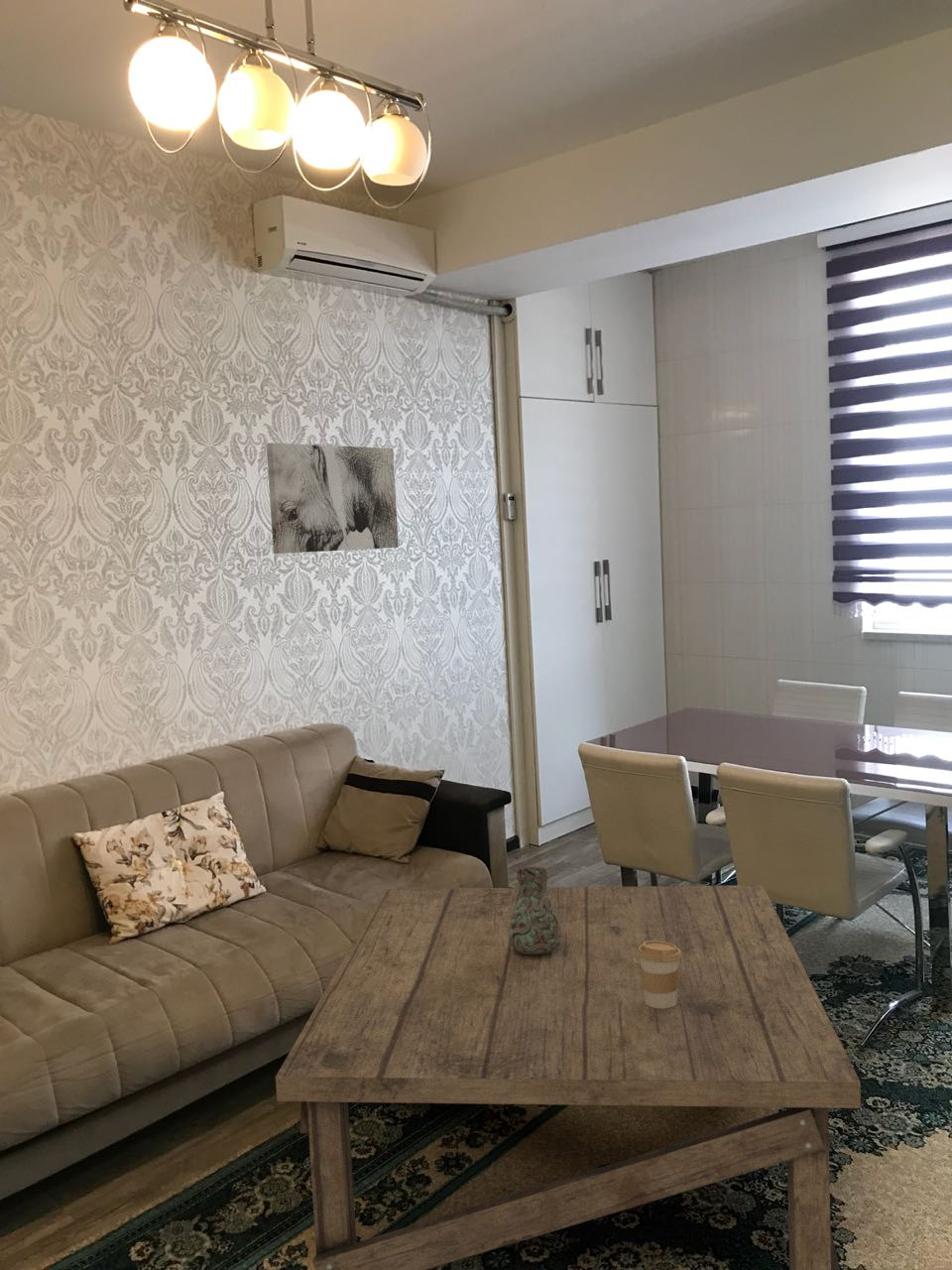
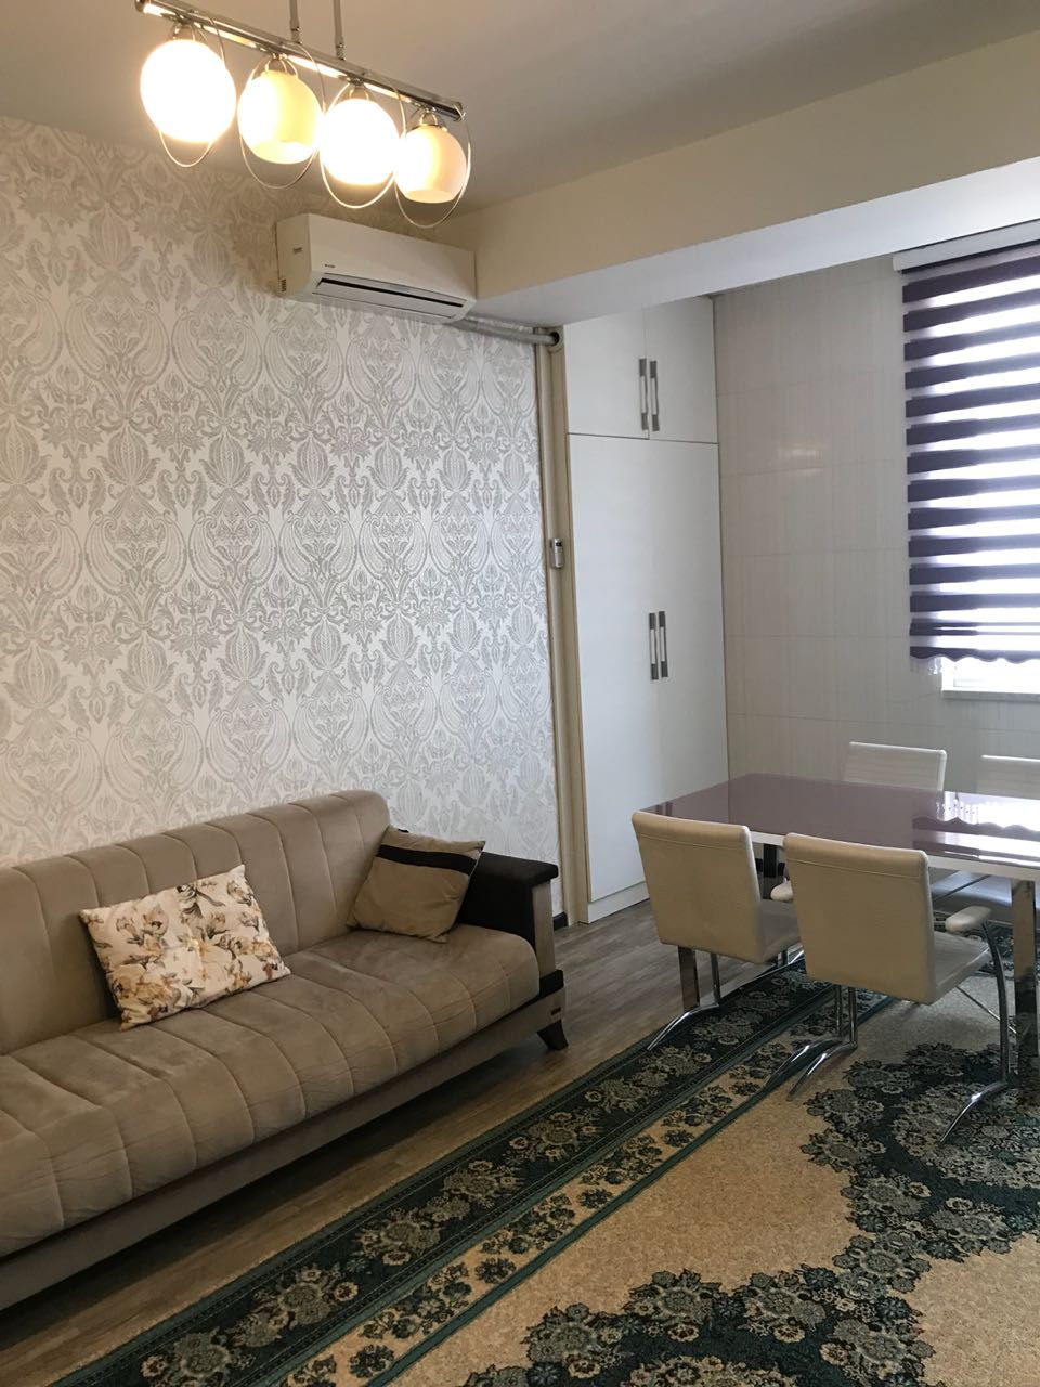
- coffee cup [638,941,681,1008]
- coffee table [275,884,862,1270]
- wall art [266,442,400,555]
- decorative vase [510,866,561,954]
